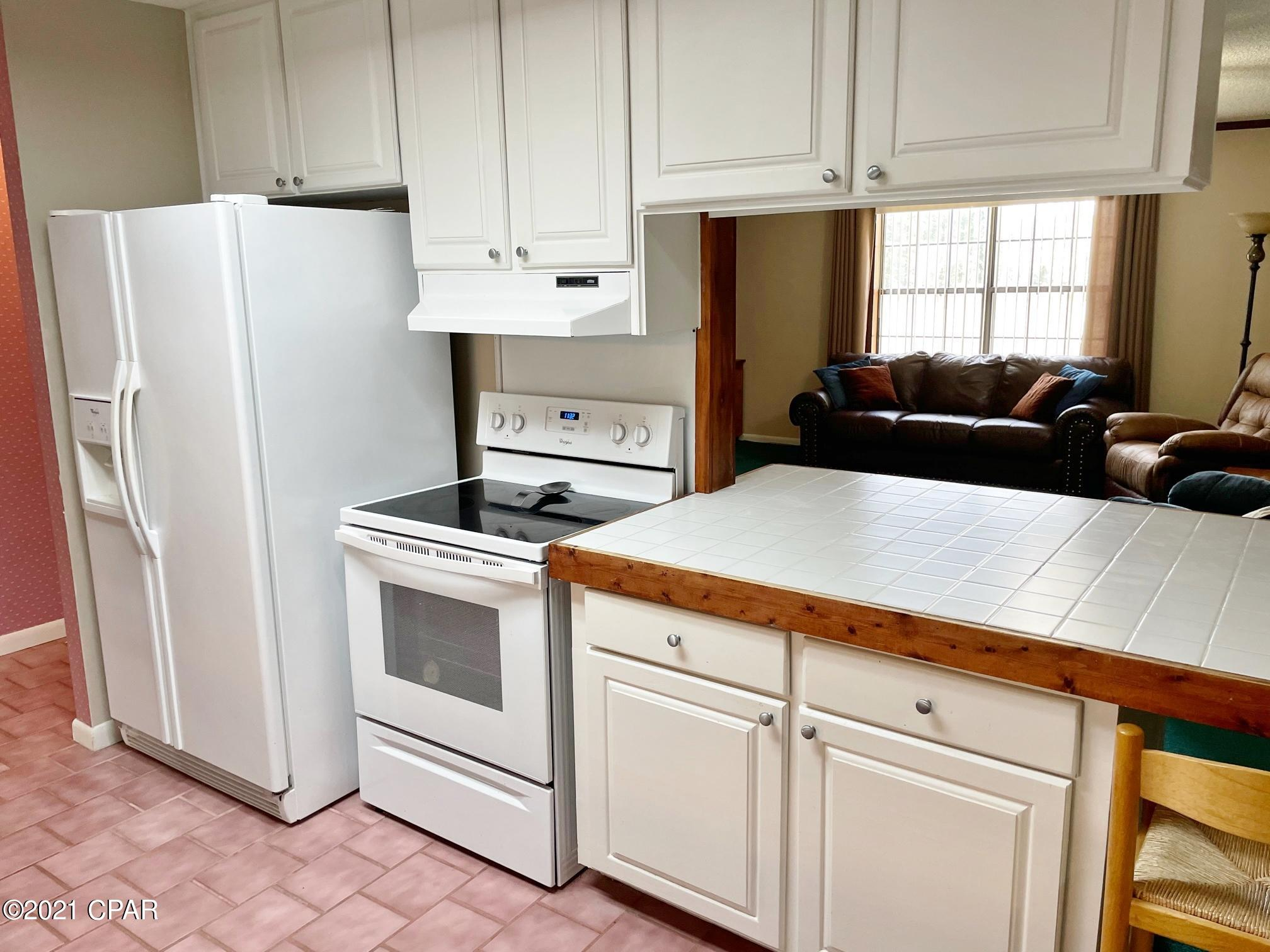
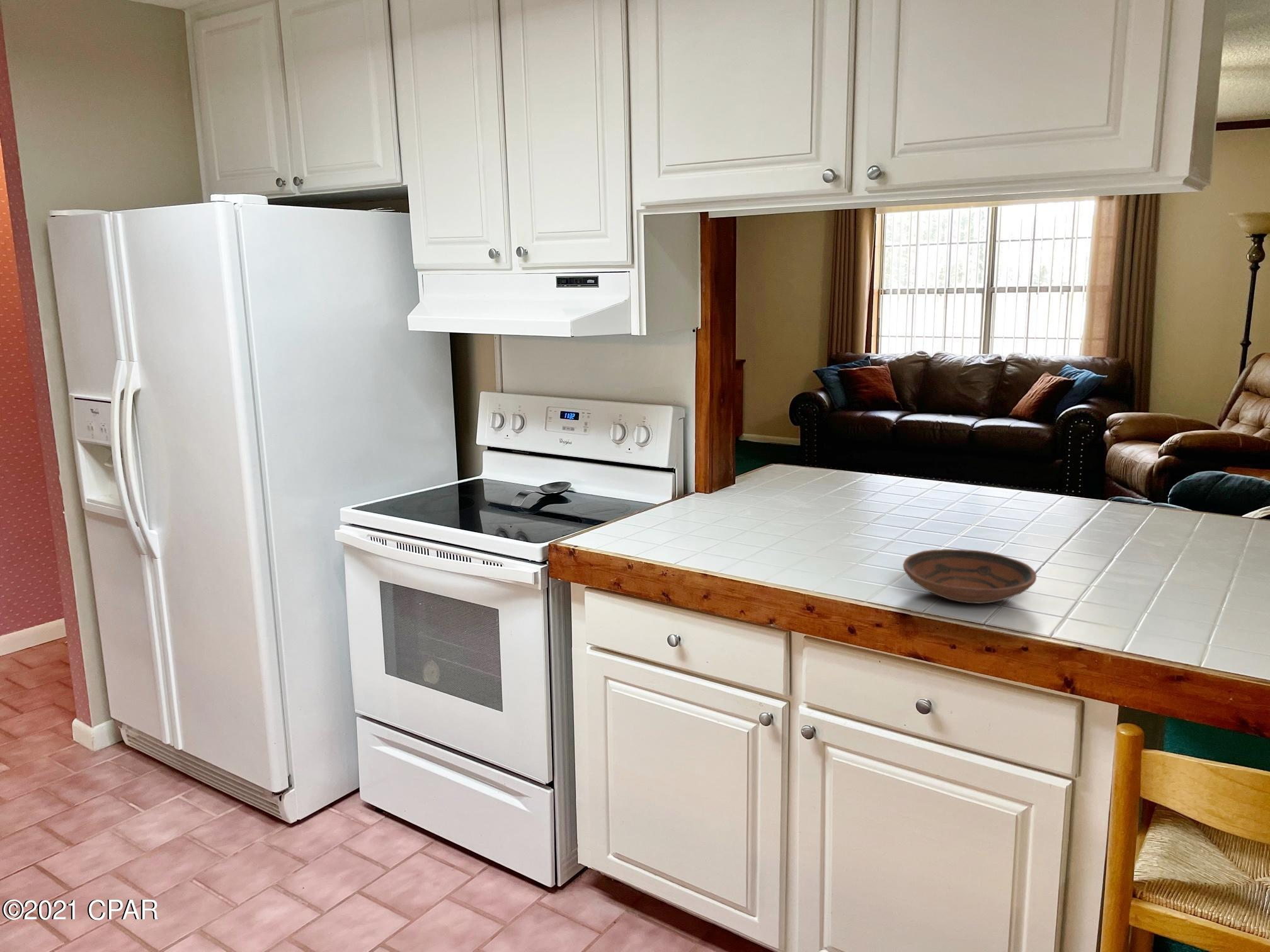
+ bowl [902,548,1037,604]
